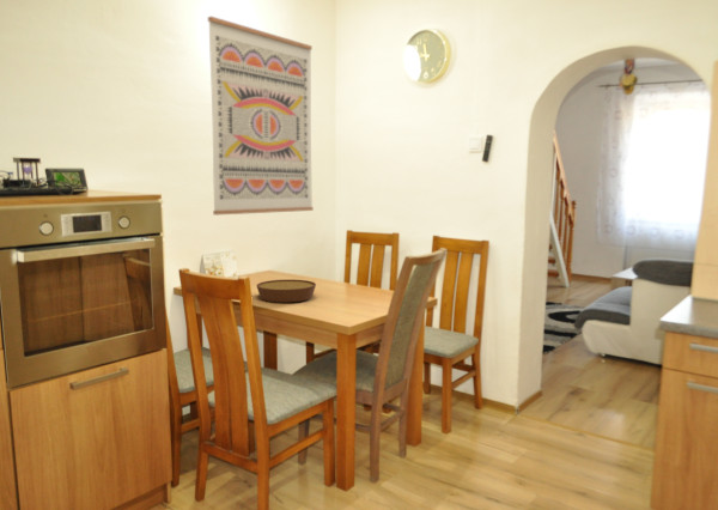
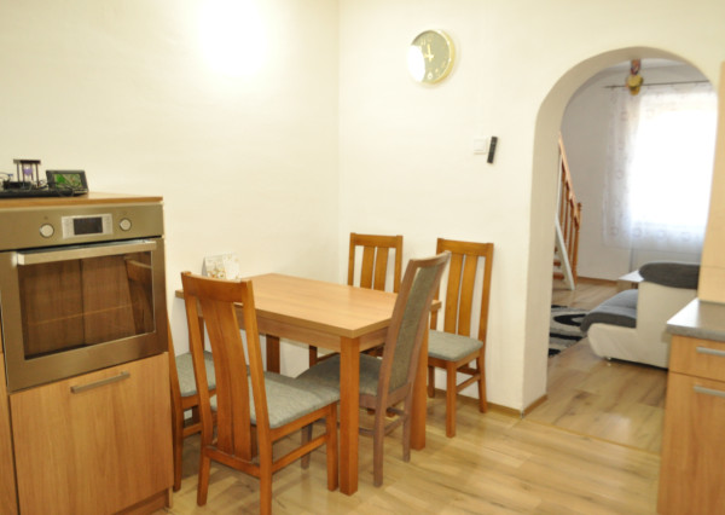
- wall art [207,16,315,215]
- bowl [256,279,317,303]
